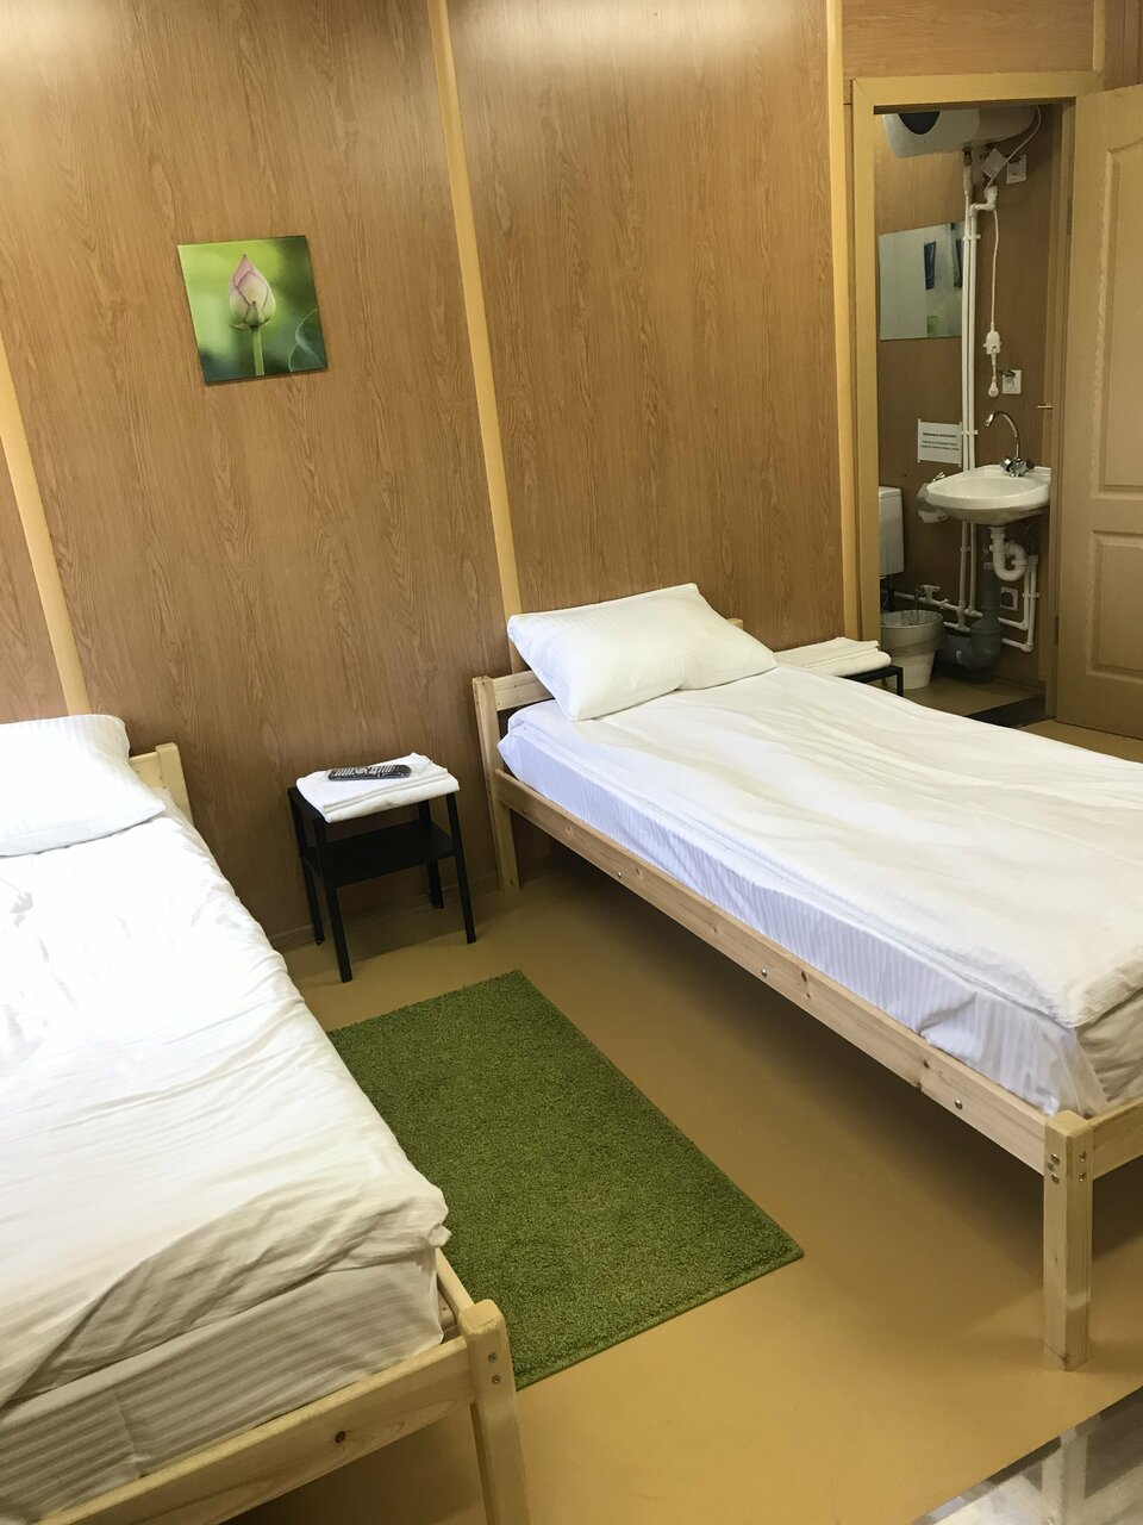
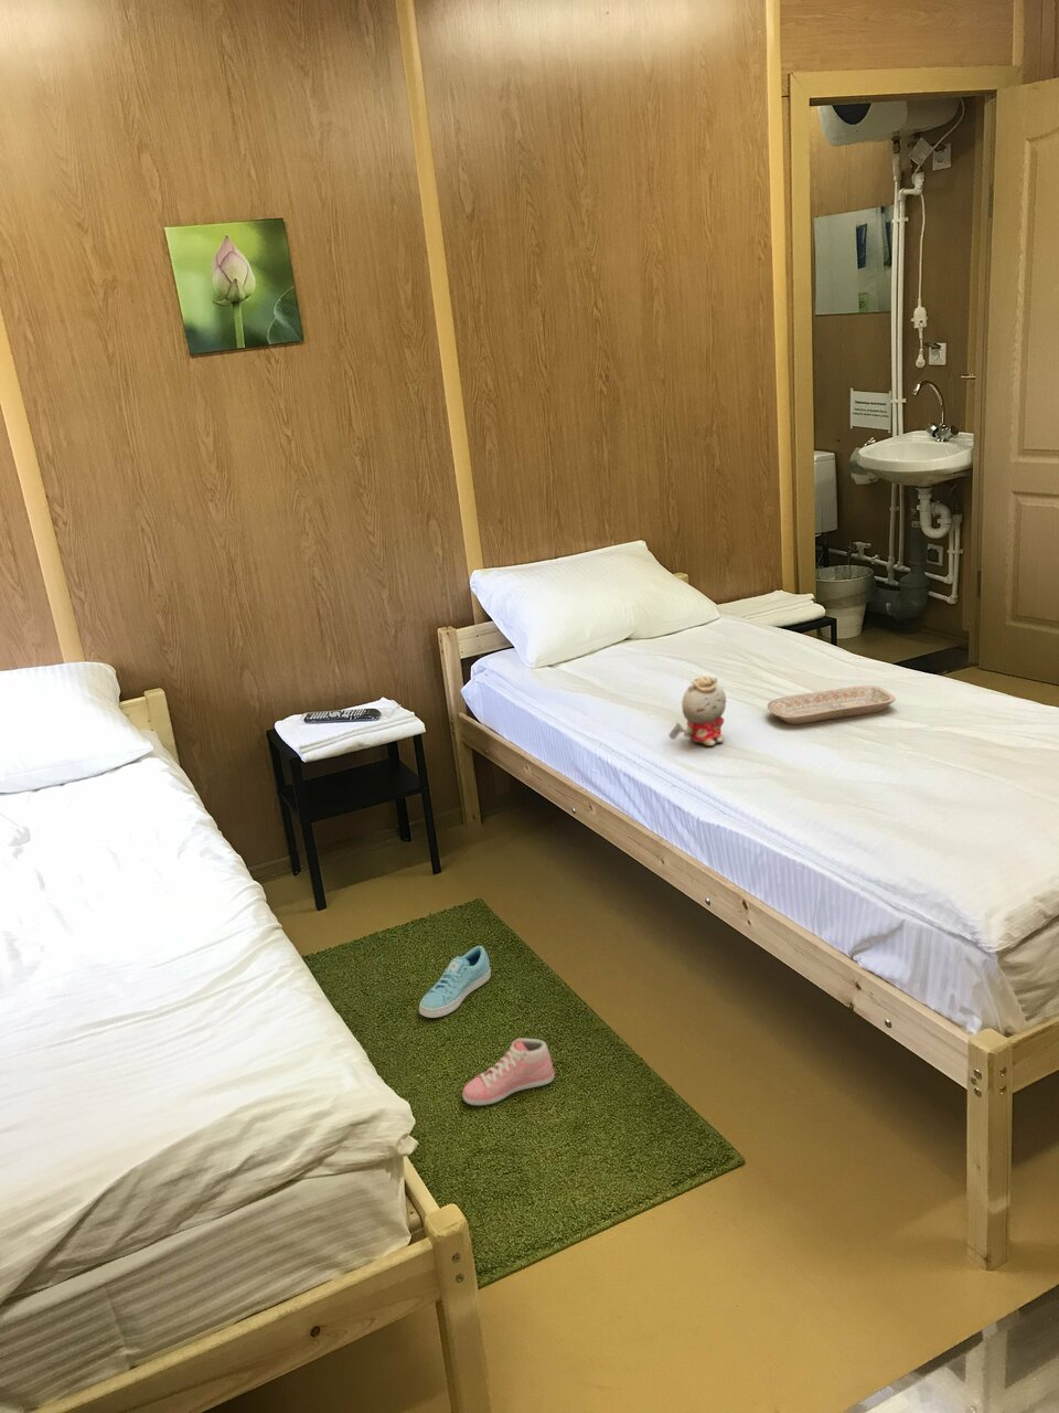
+ sneaker [462,1038,556,1106]
+ sneaker [418,945,492,1019]
+ stuffed toy [667,674,728,748]
+ tray [766,684,897,725]
